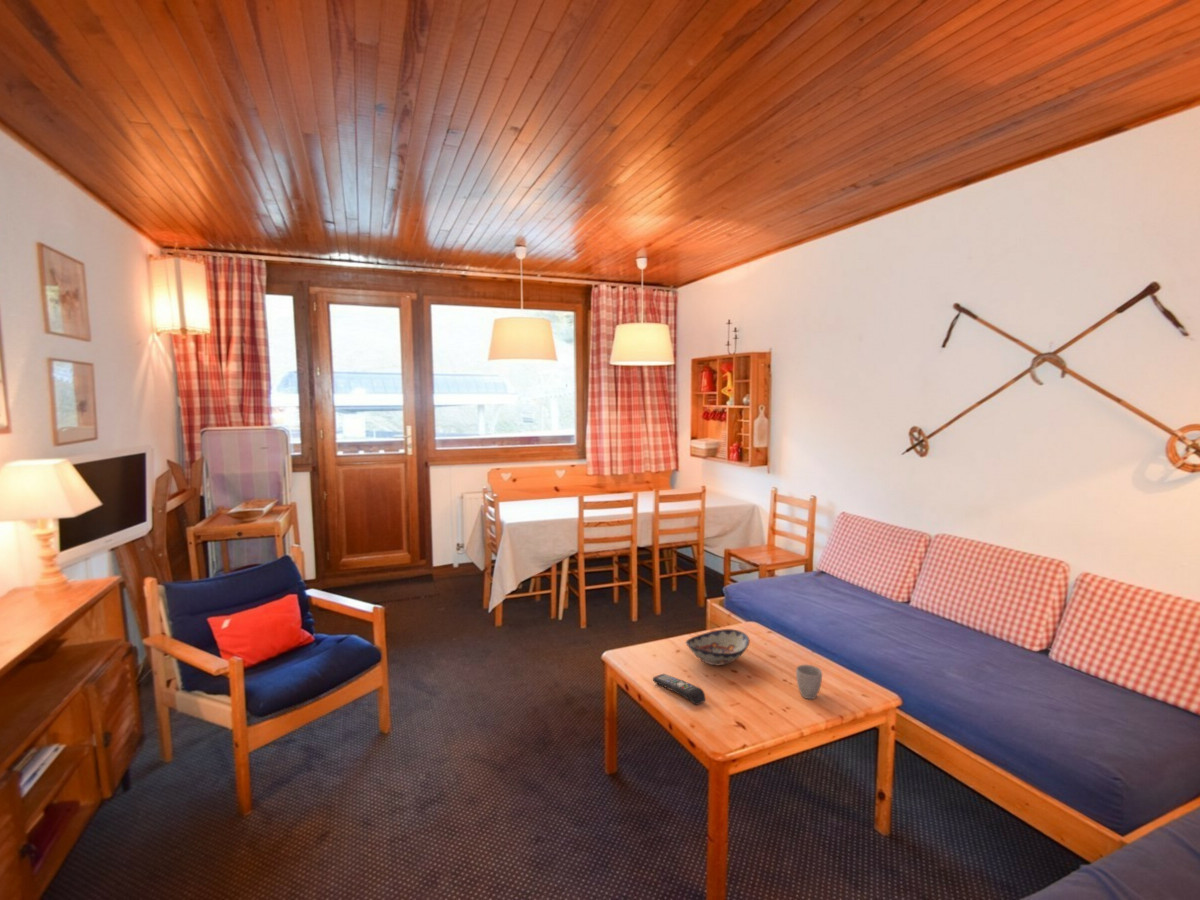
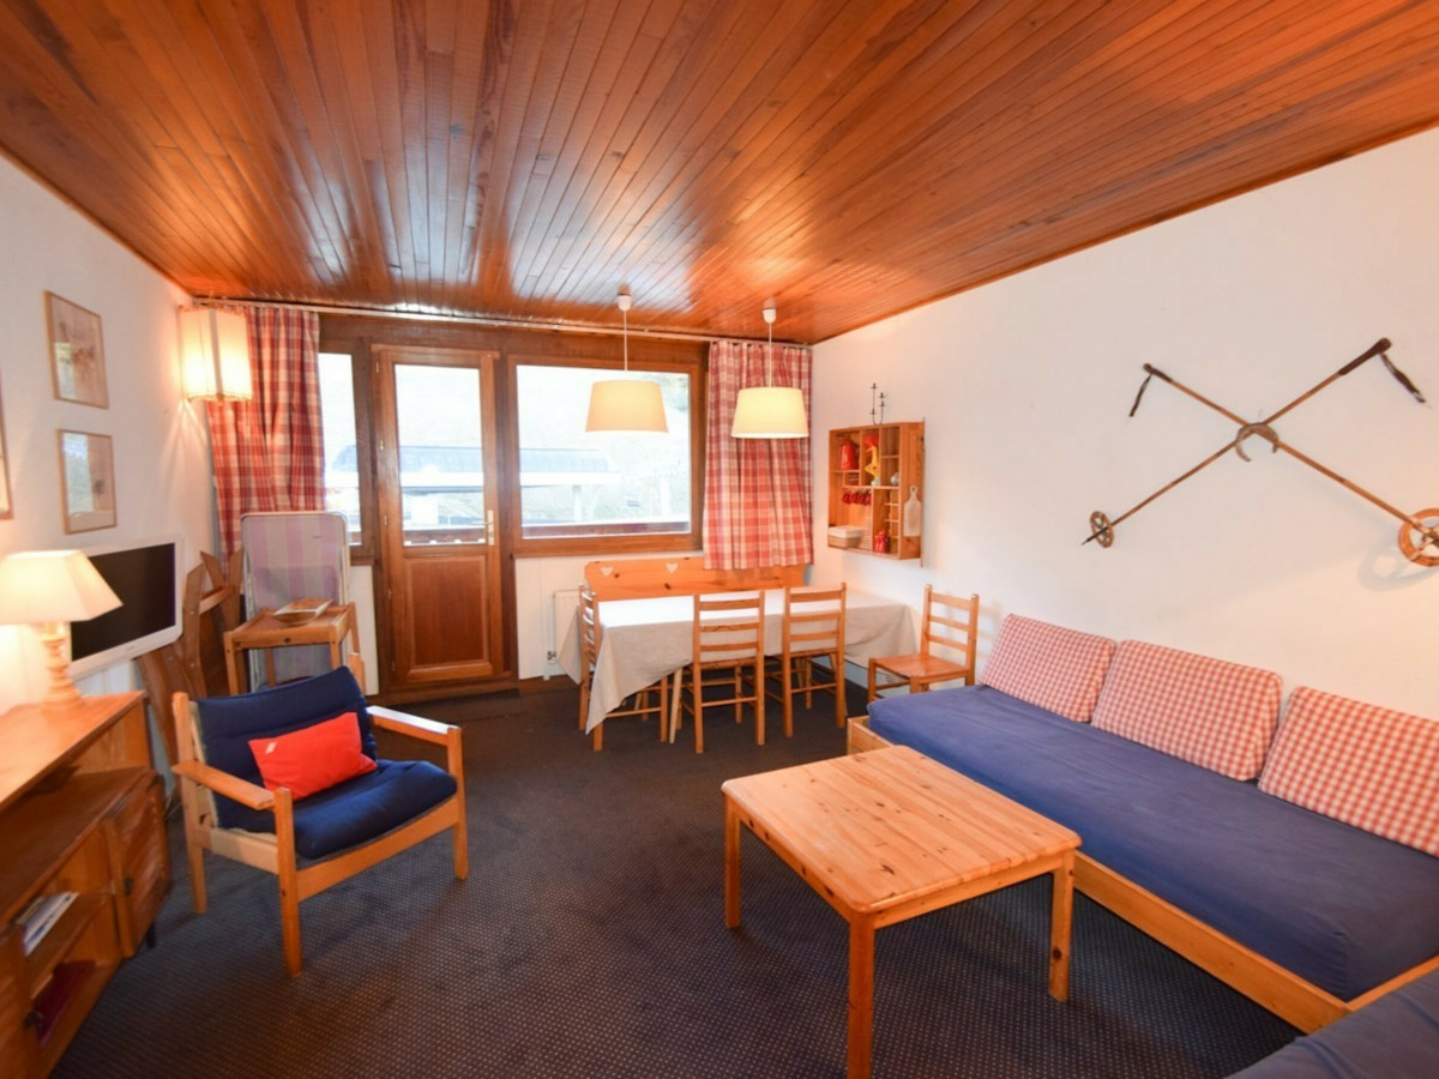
- mug [795,664,823,700]
- decorative bowl [685,628,751,667]
- remote control [652,673,706,706]
